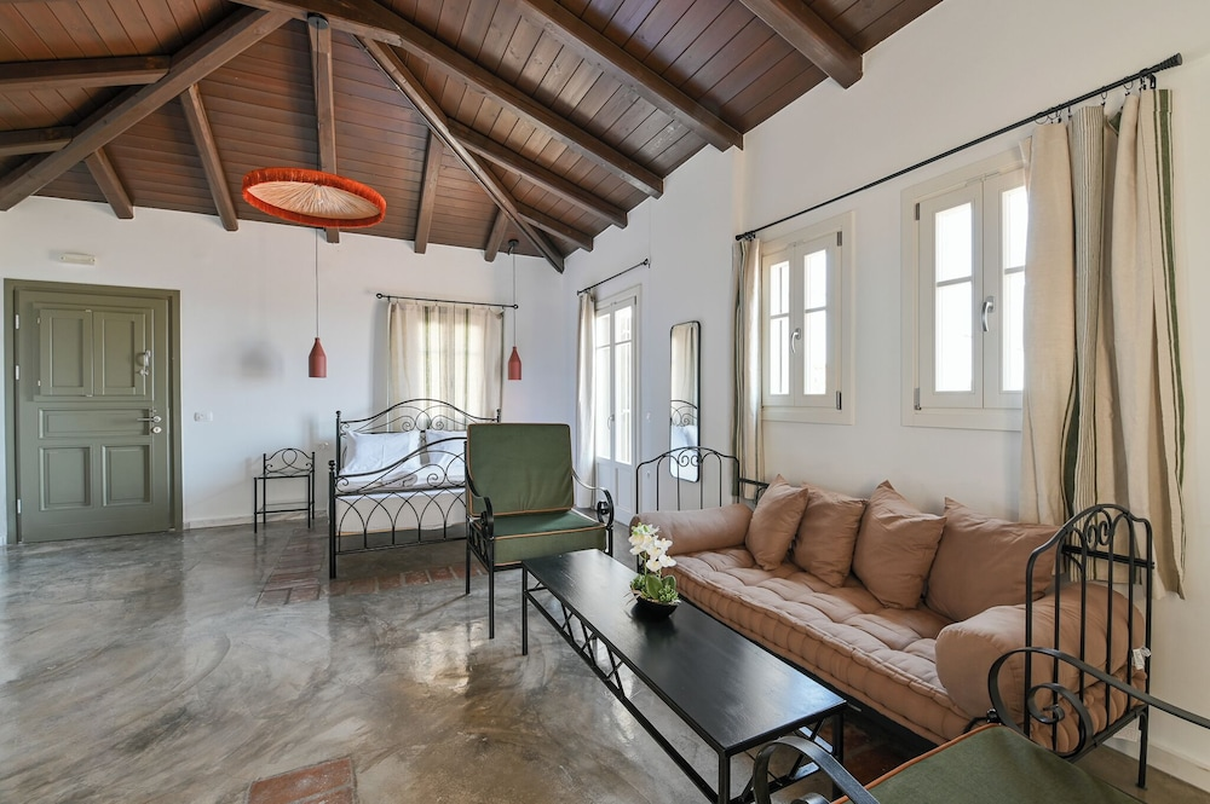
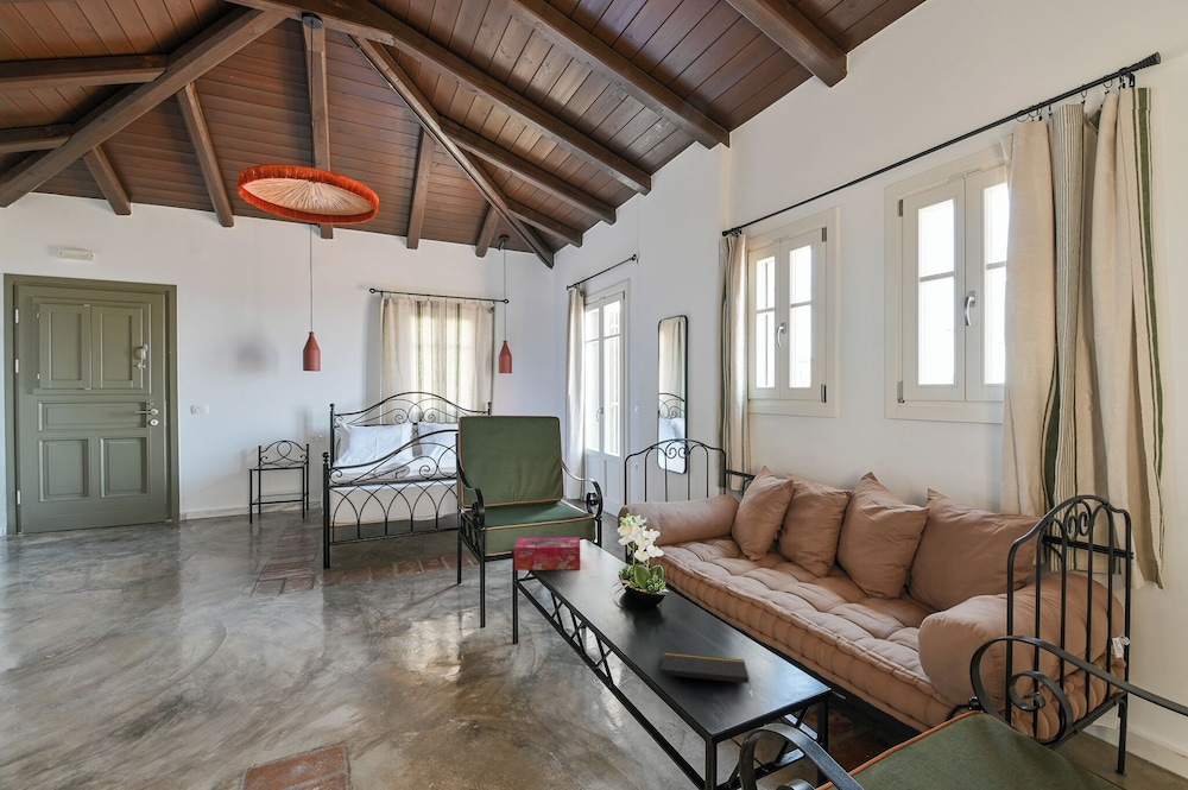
+ notepad [659,651,752,689]
+ tissue box [513,536,581,571]
